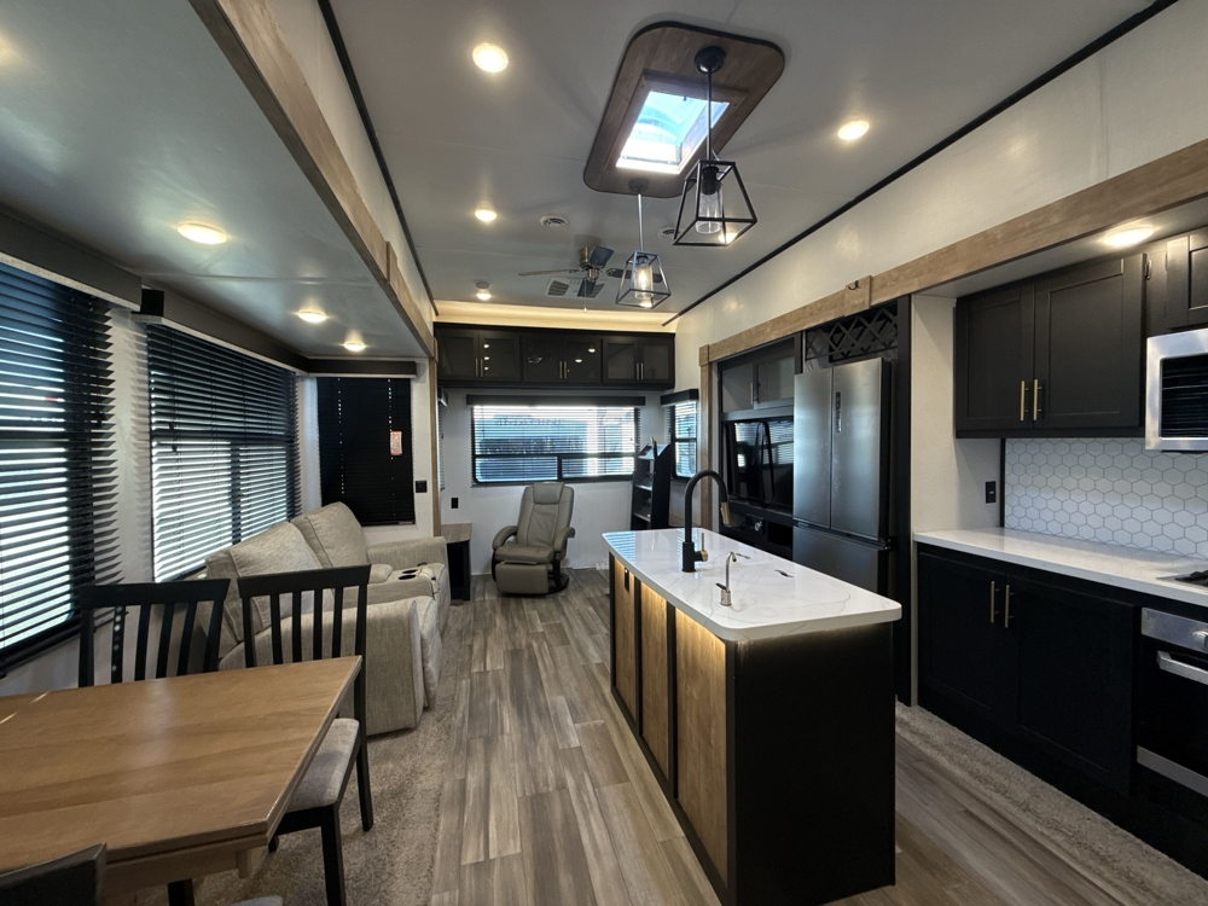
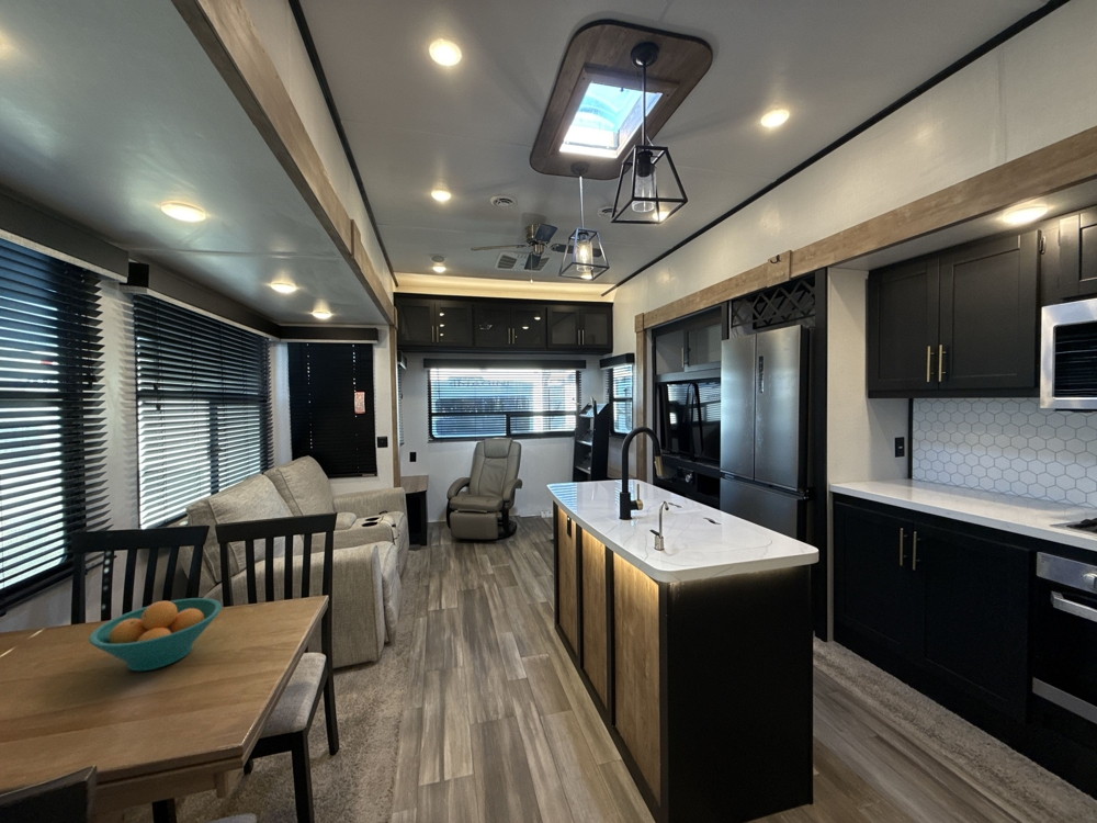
+ fruit bowl [88,597,223,672]
